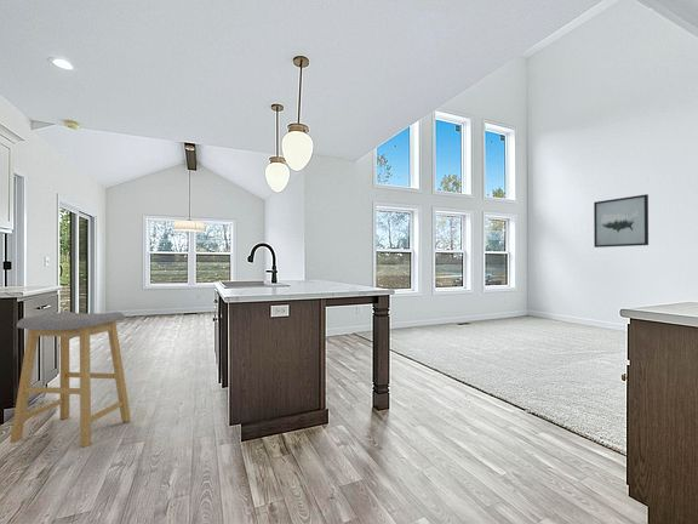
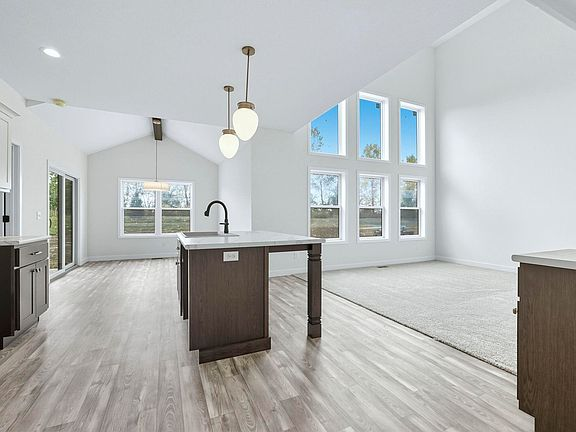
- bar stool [8,311,132,448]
- wall art [593,193,650,249]
